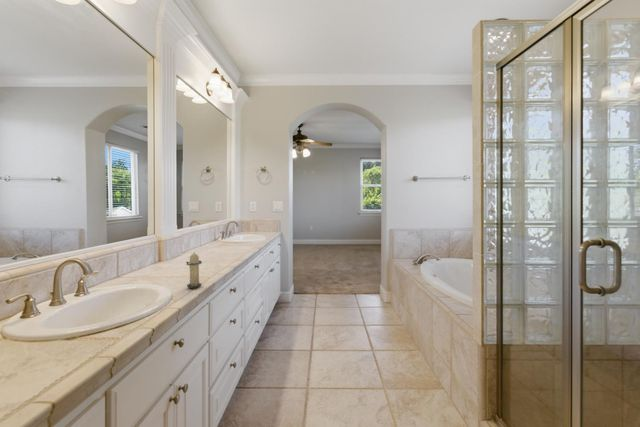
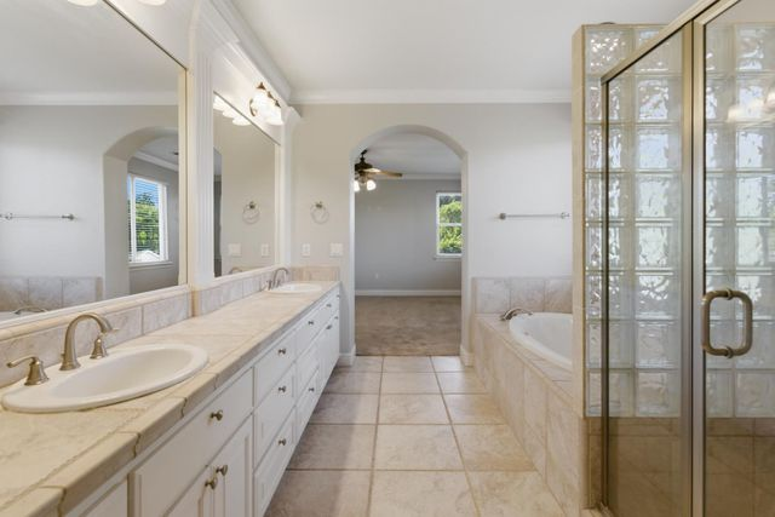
- candle [185,253,203,289]
